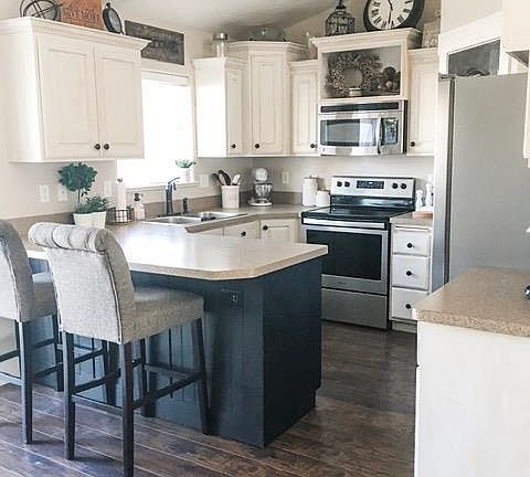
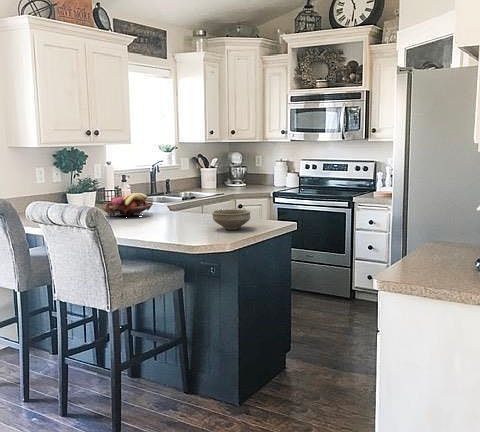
+ bowl [211,208,252,231]
+ fruit basket [101,192,154,218]
